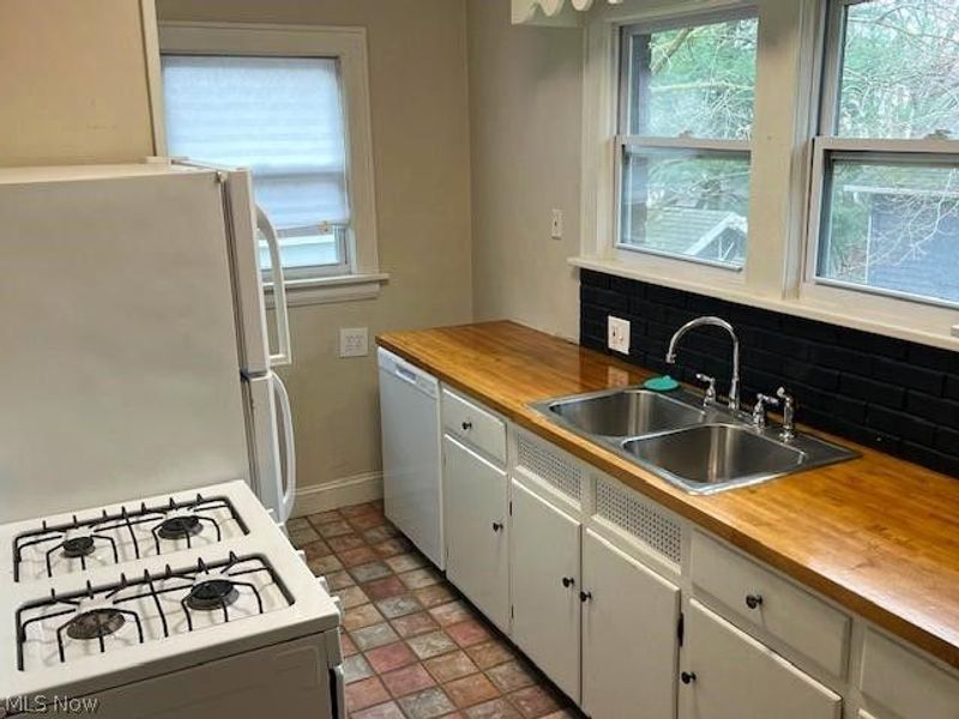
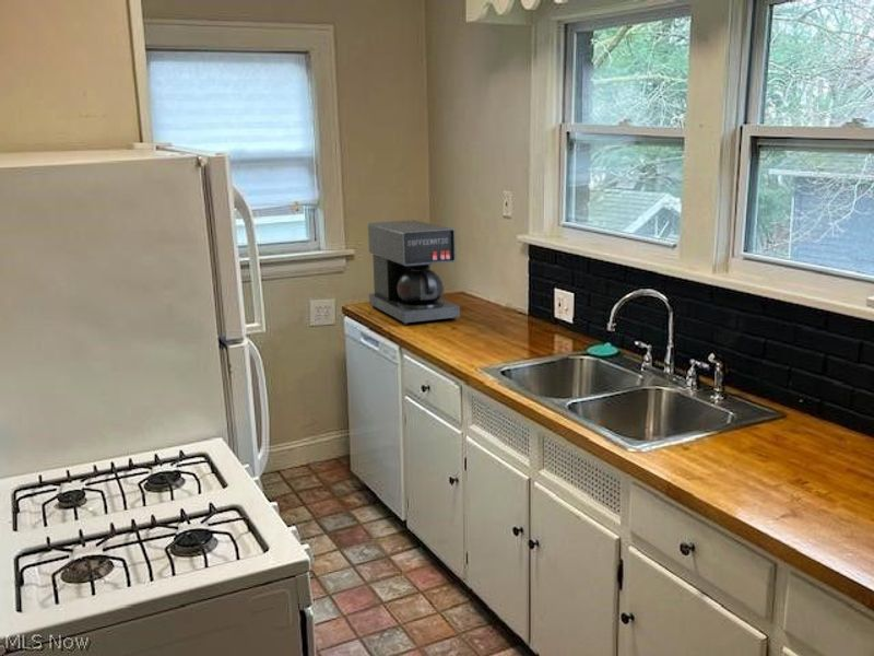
+ coffee maker [367,219,461,326]
